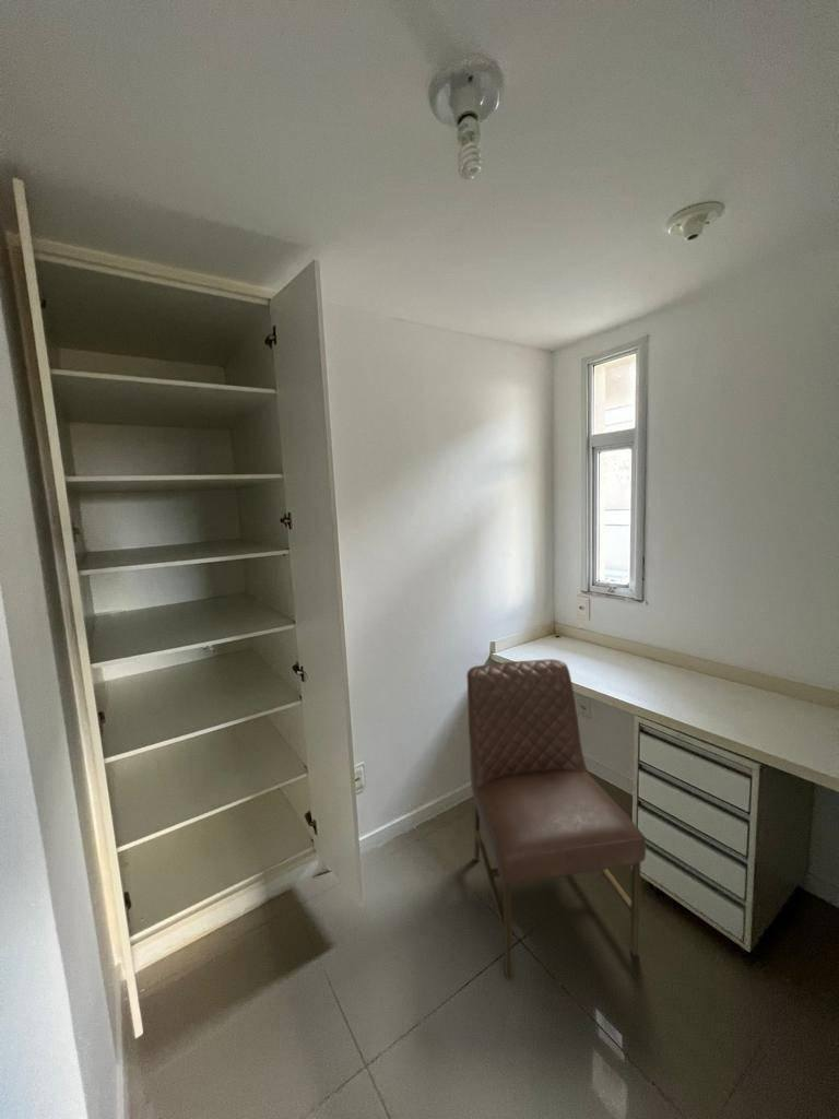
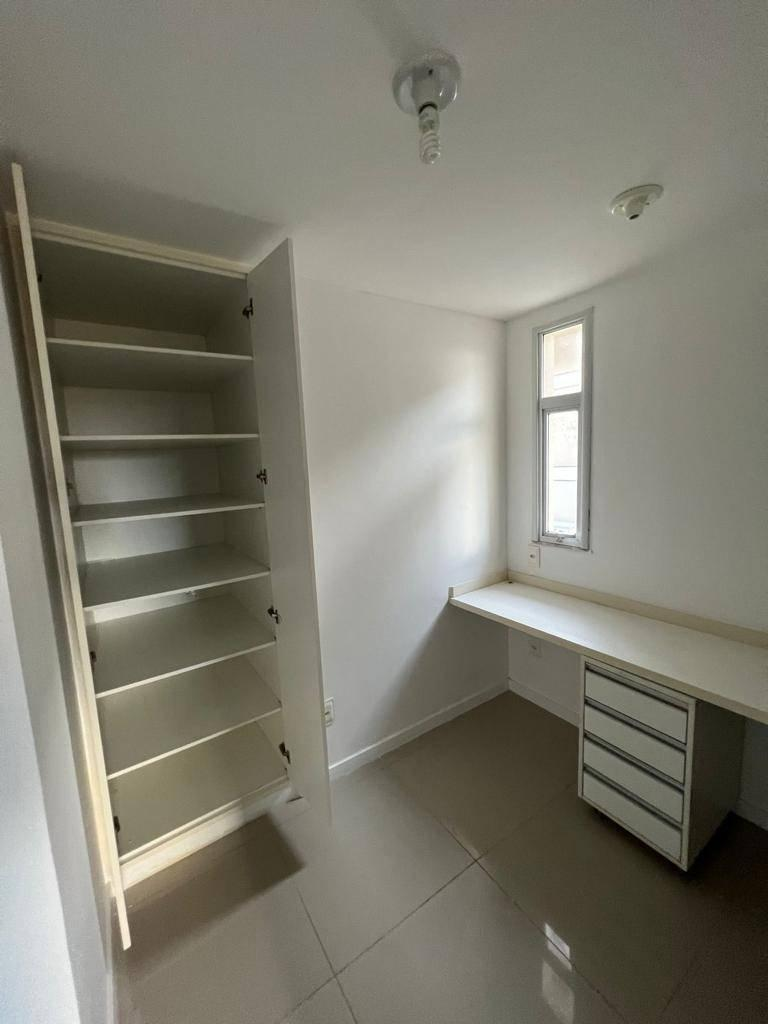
- chair [465,658,647,981]
